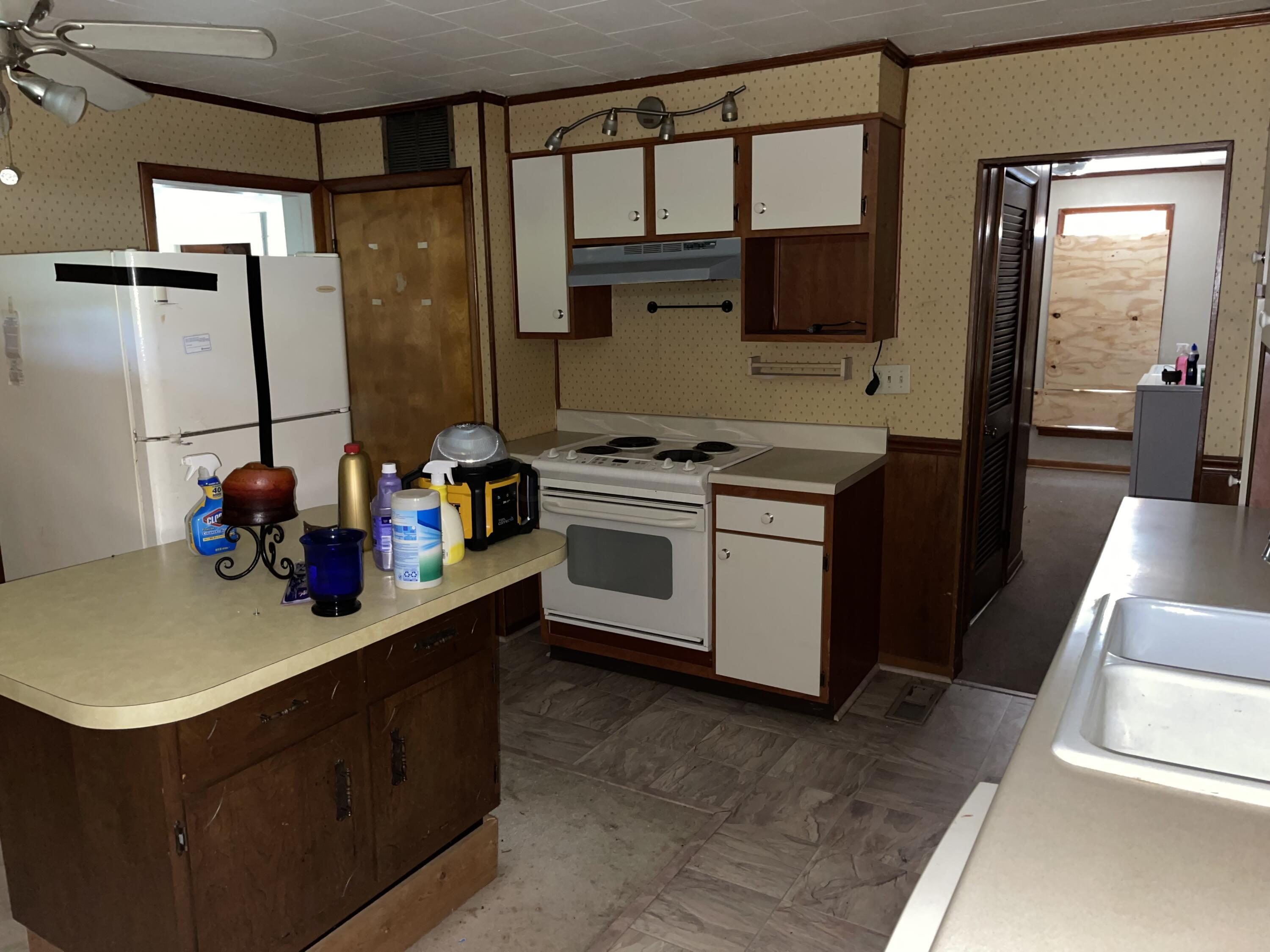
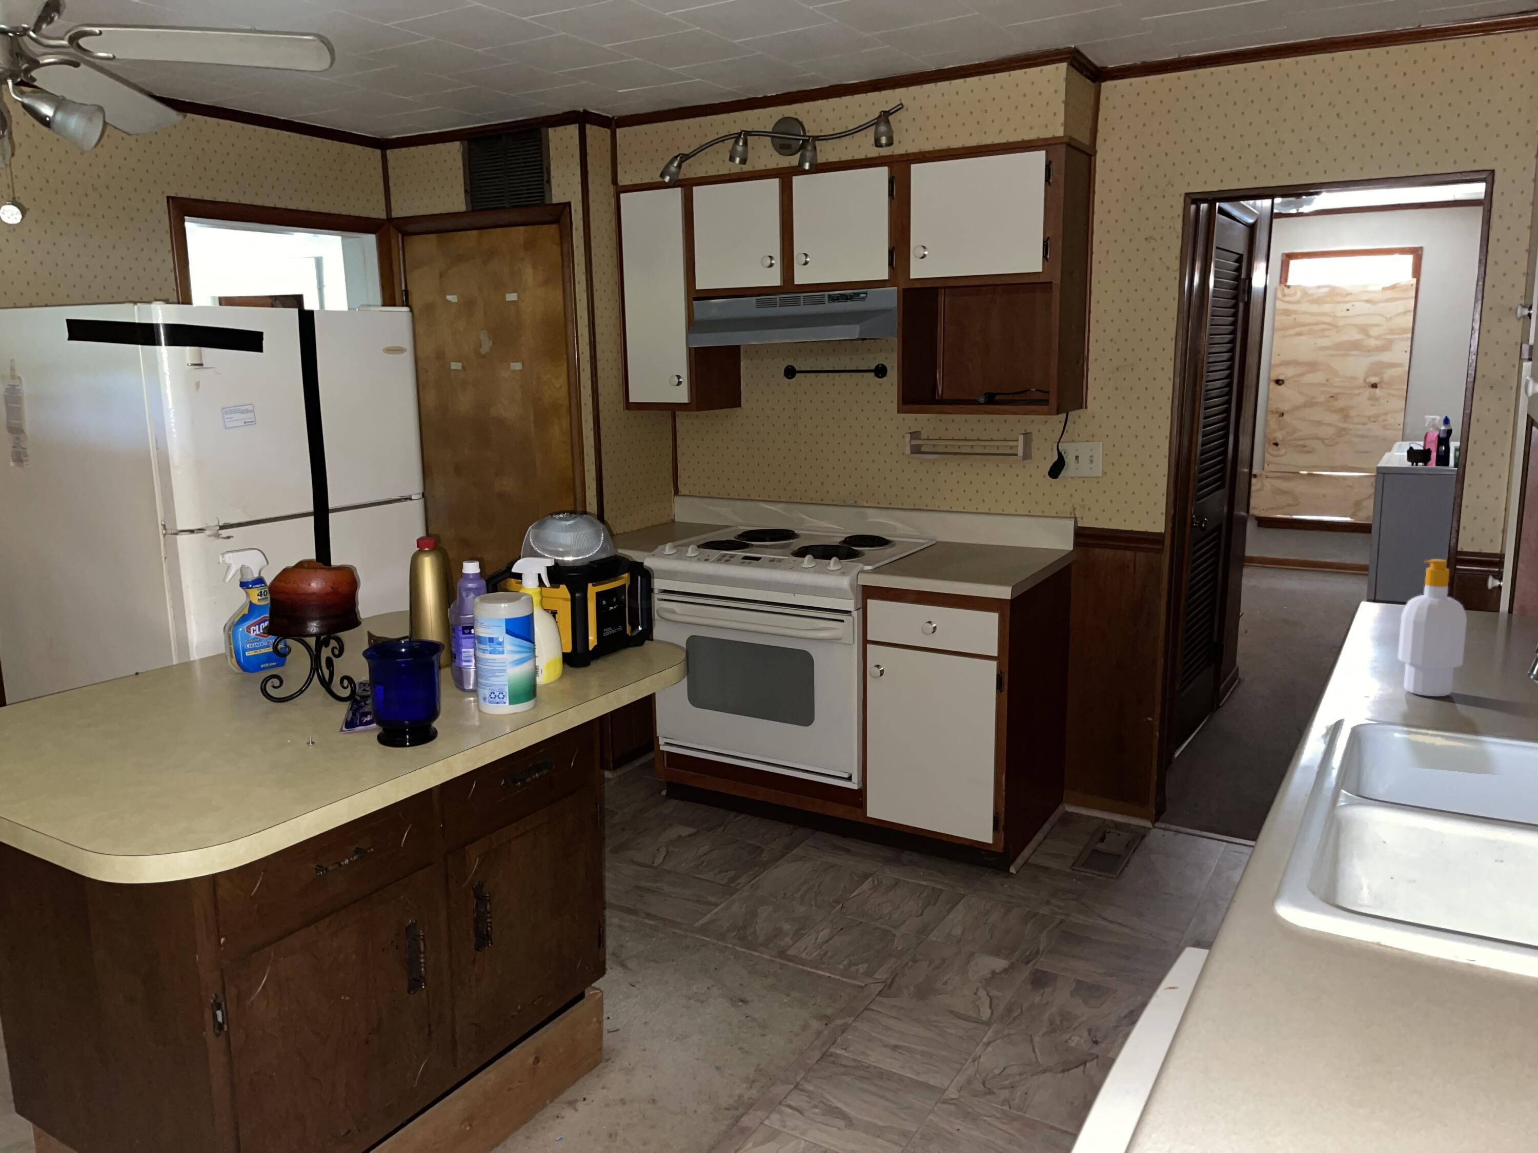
+ soap bottle [1398,558,1468,696]
